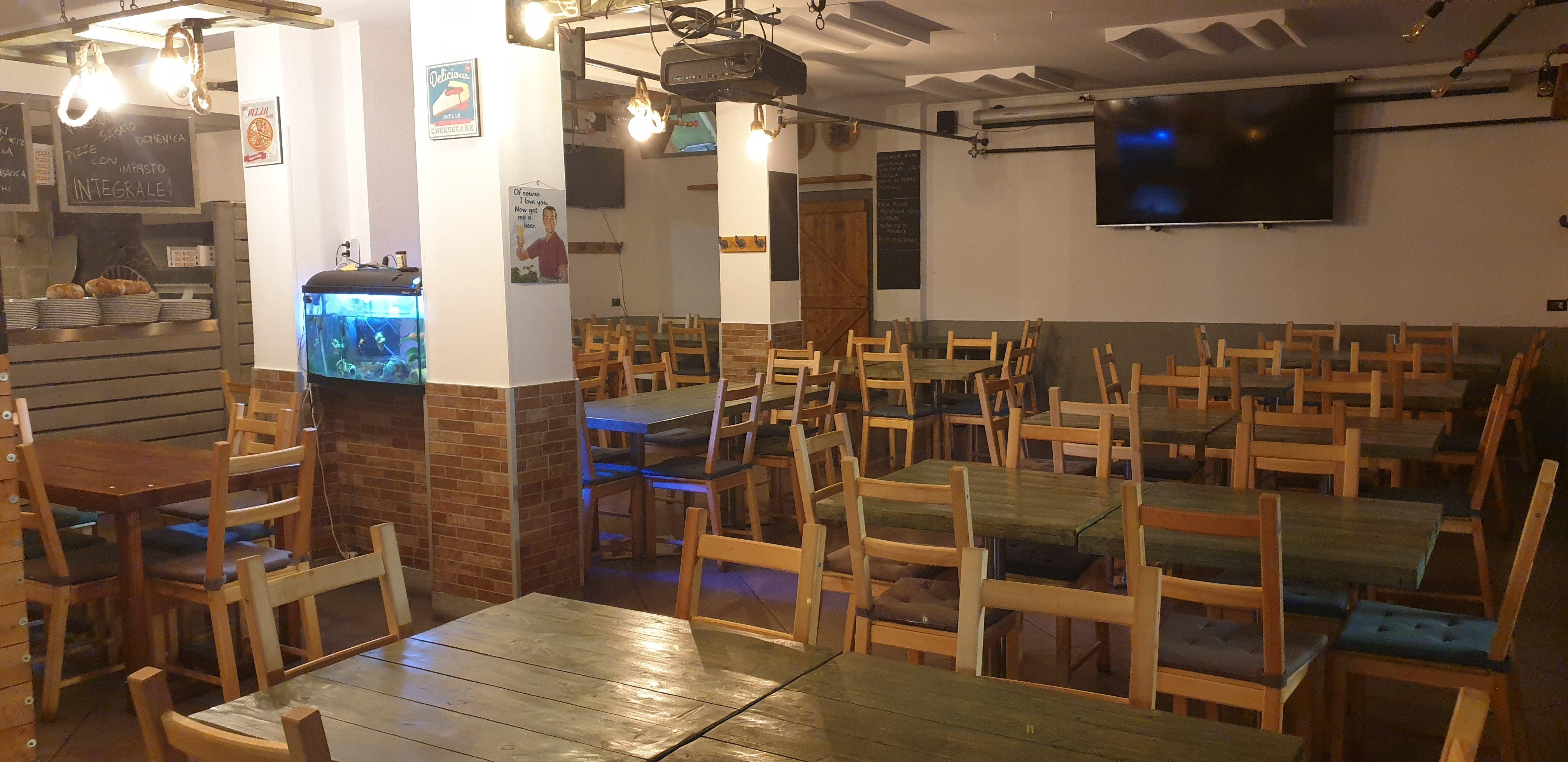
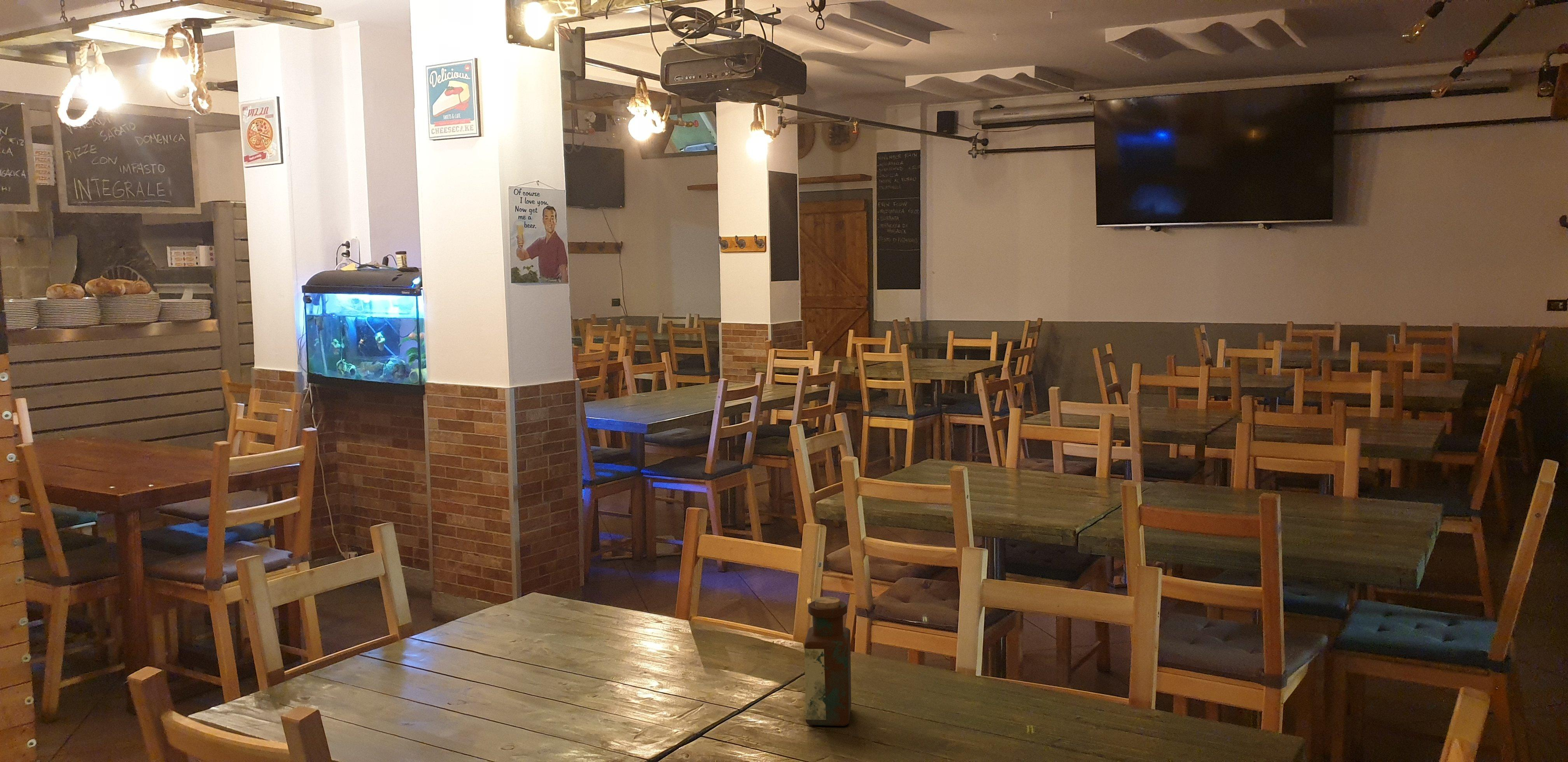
+ bottle [804,596,852,727]
